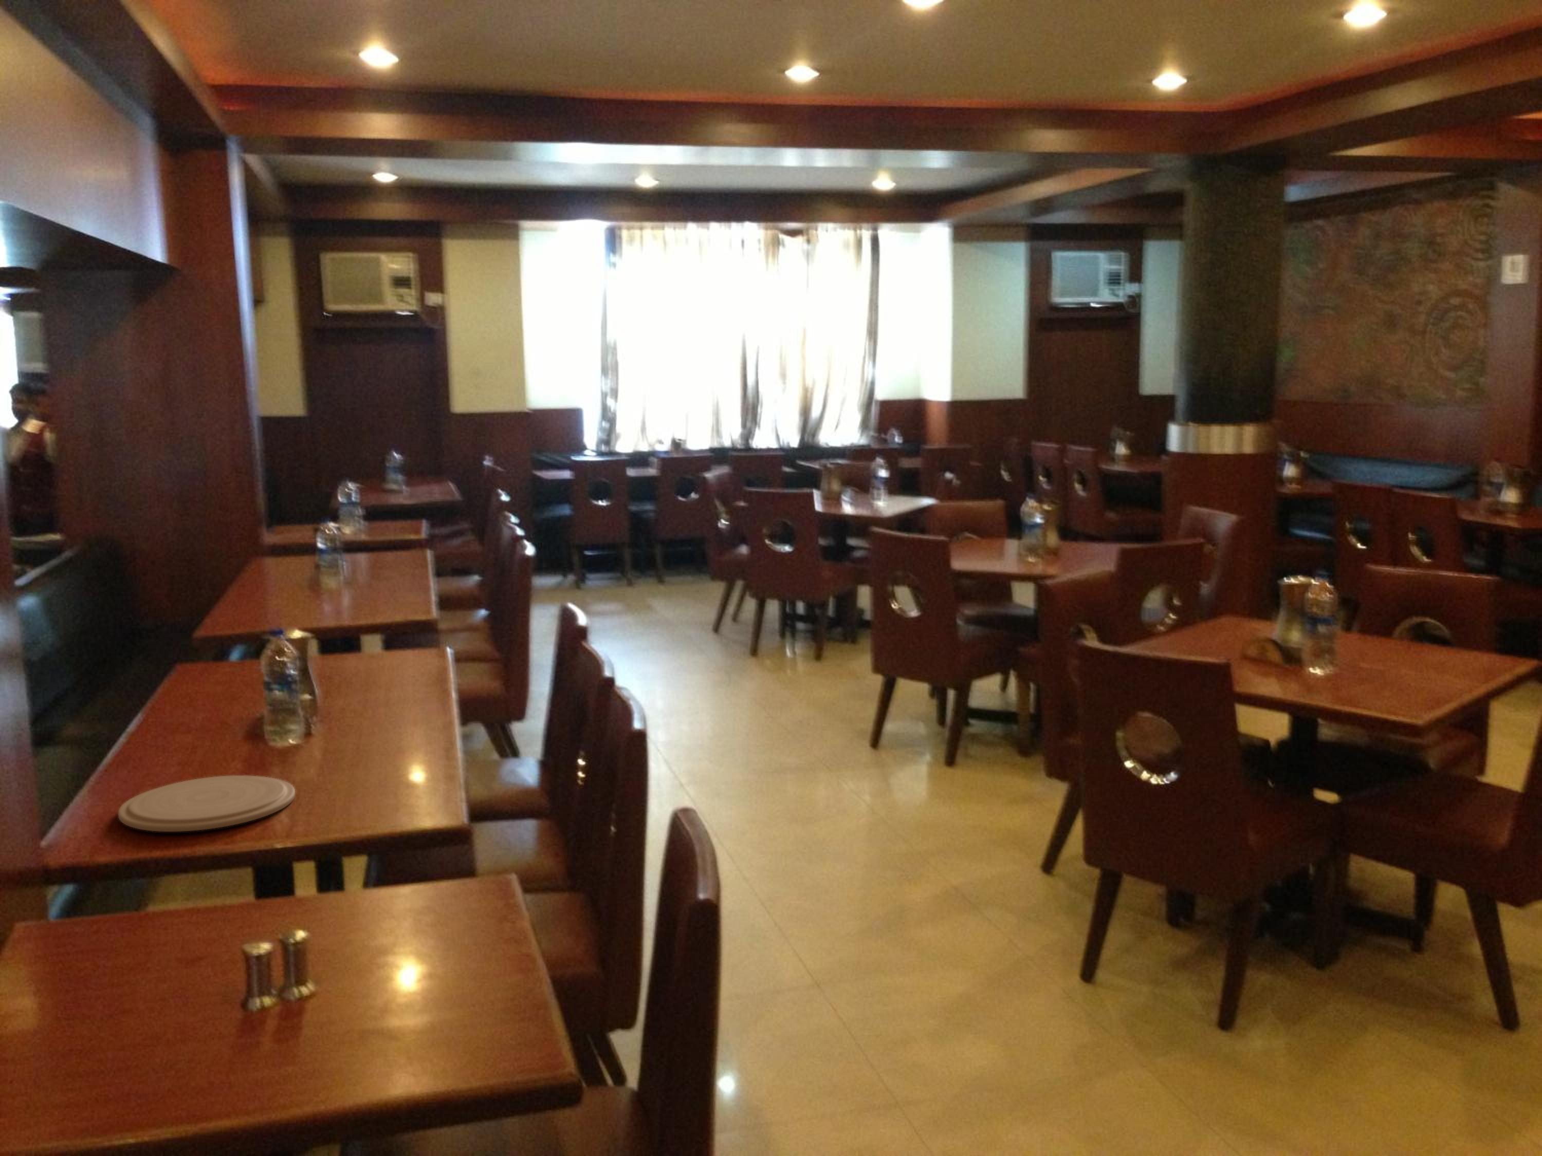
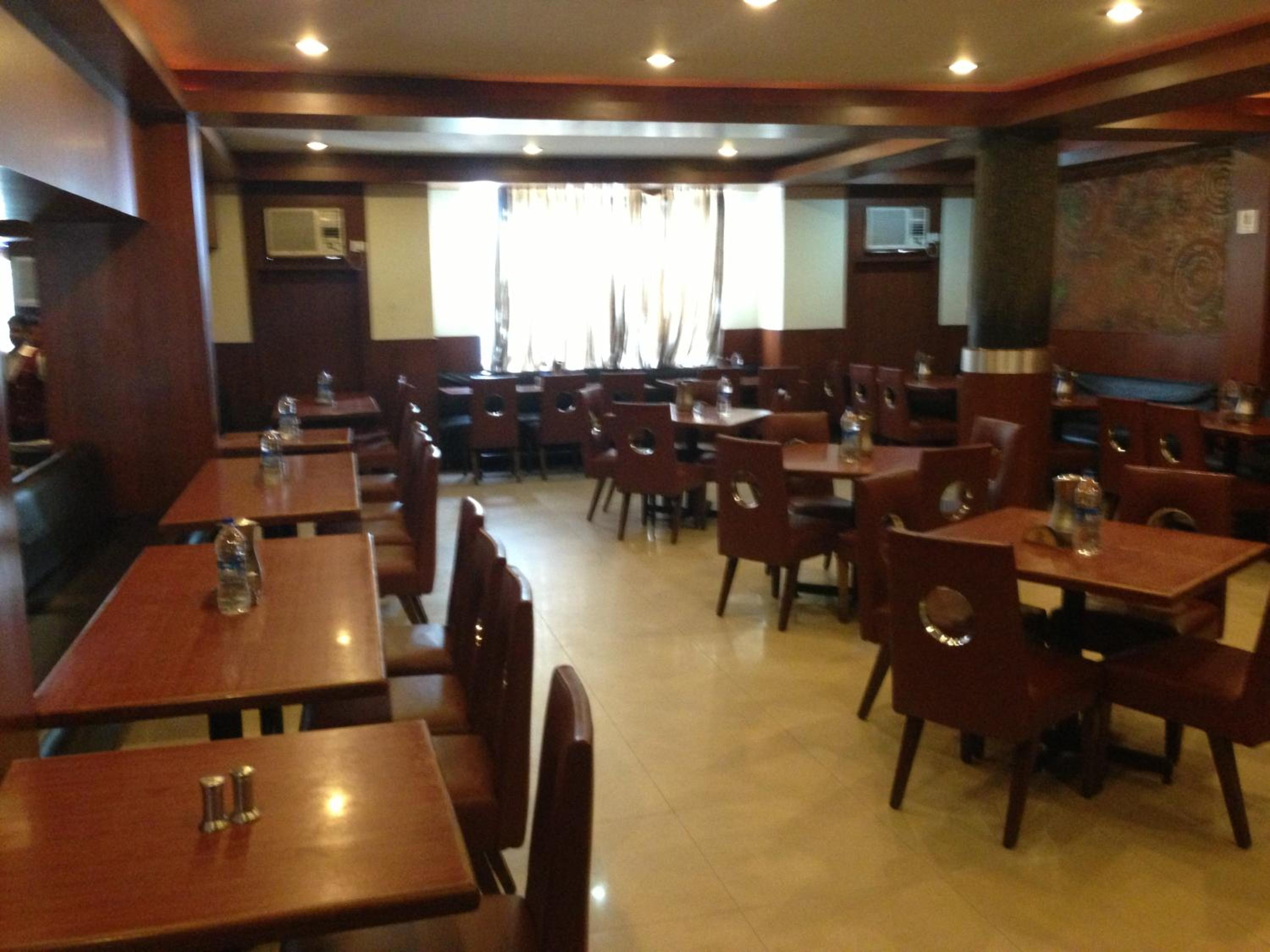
- plate [118,775,296,832]
